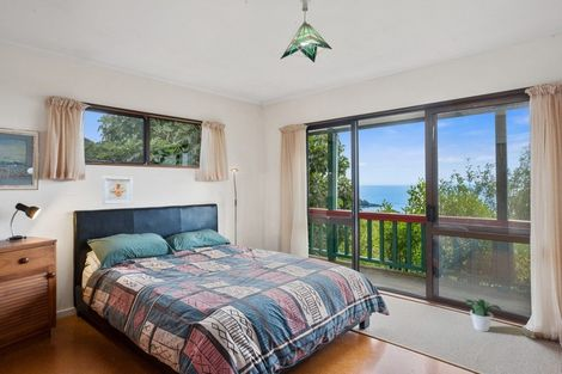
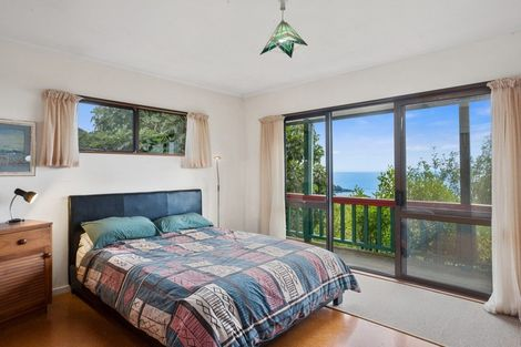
- potted plant [464,299,502,332]
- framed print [102,176,133,206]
